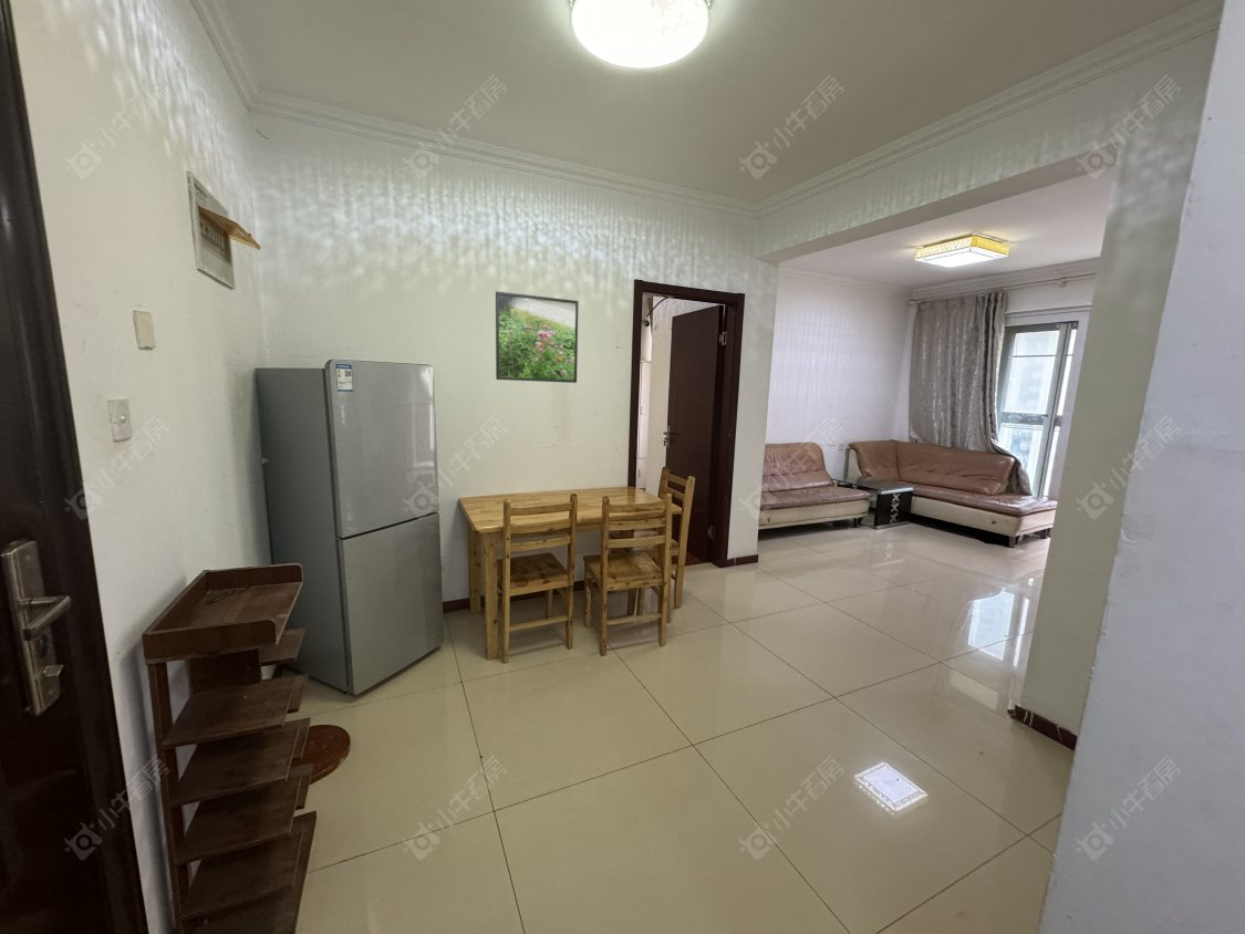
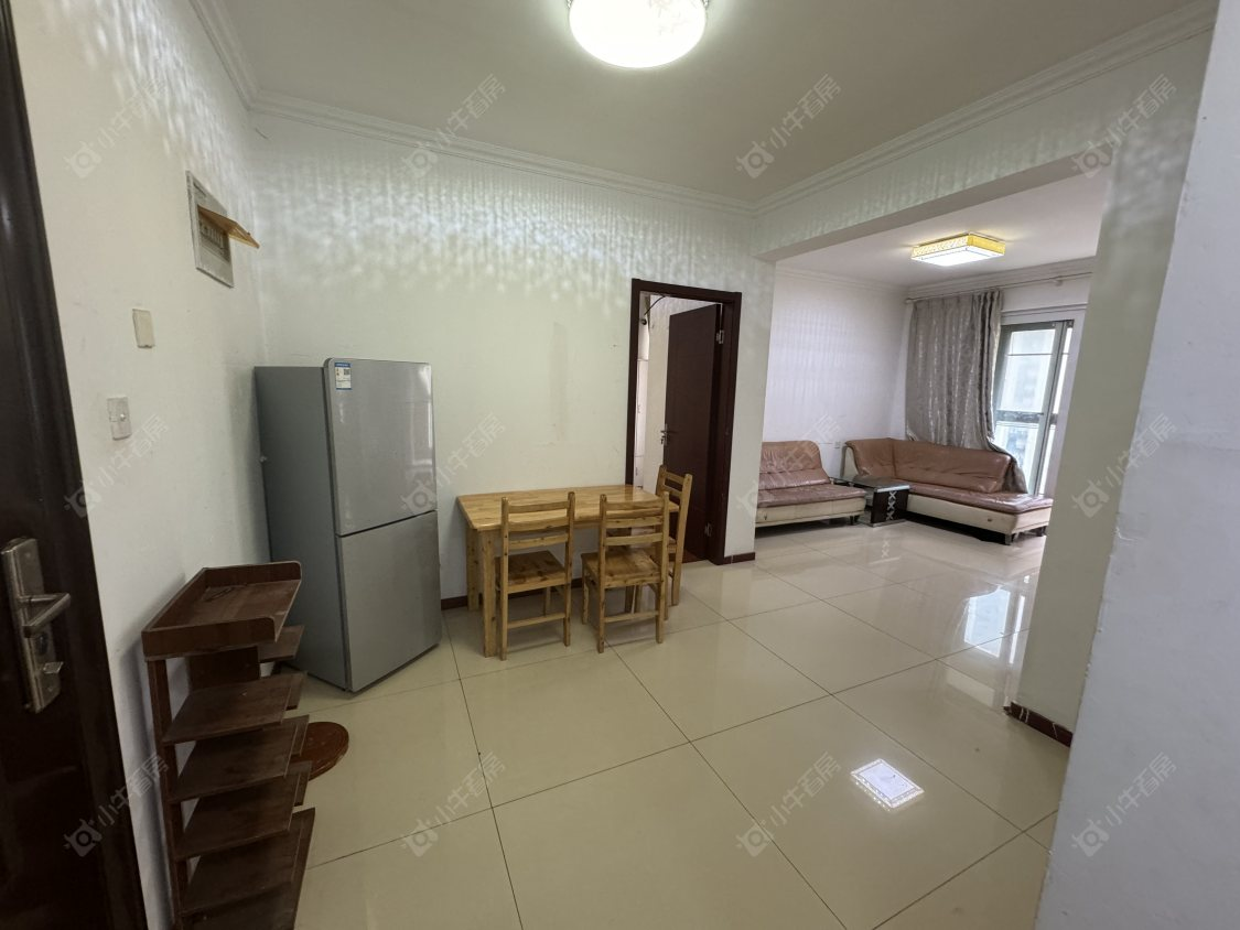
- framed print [495,290,580,384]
